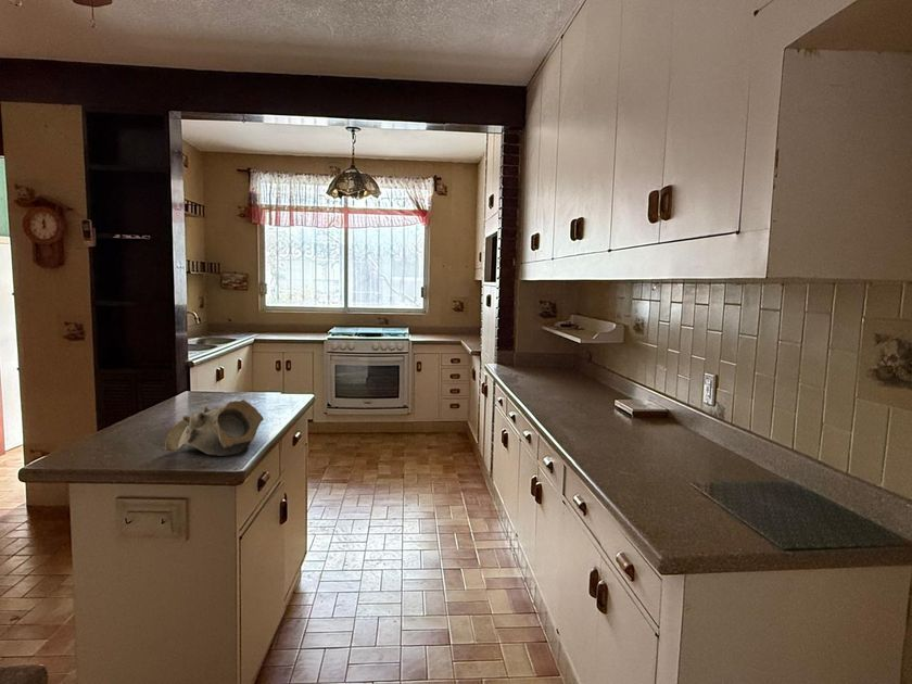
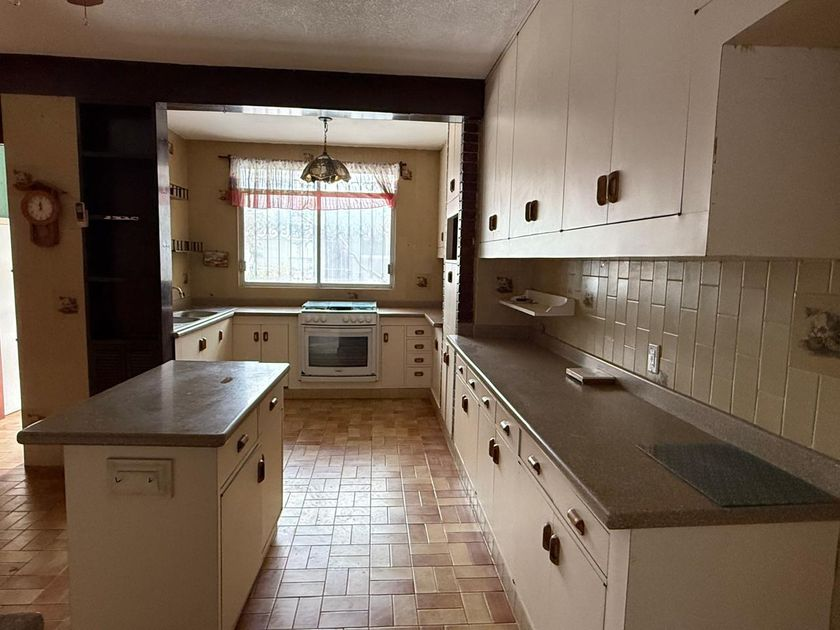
- decorative bowl [164,398,265,457]
